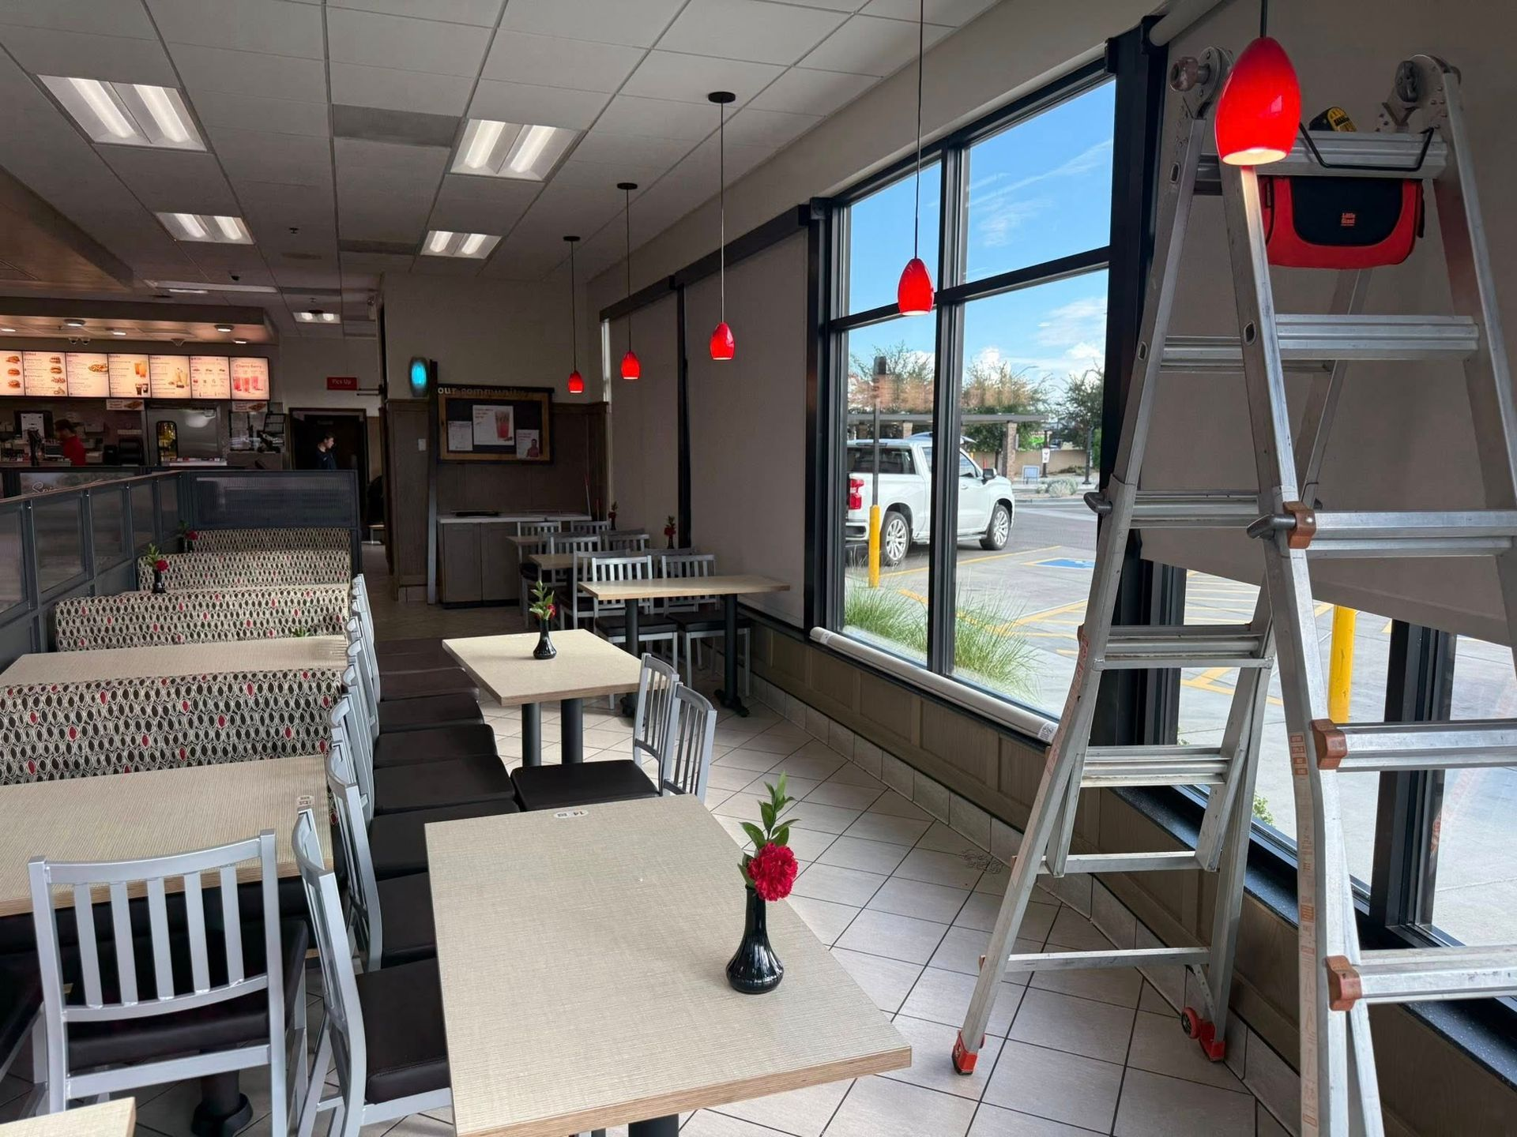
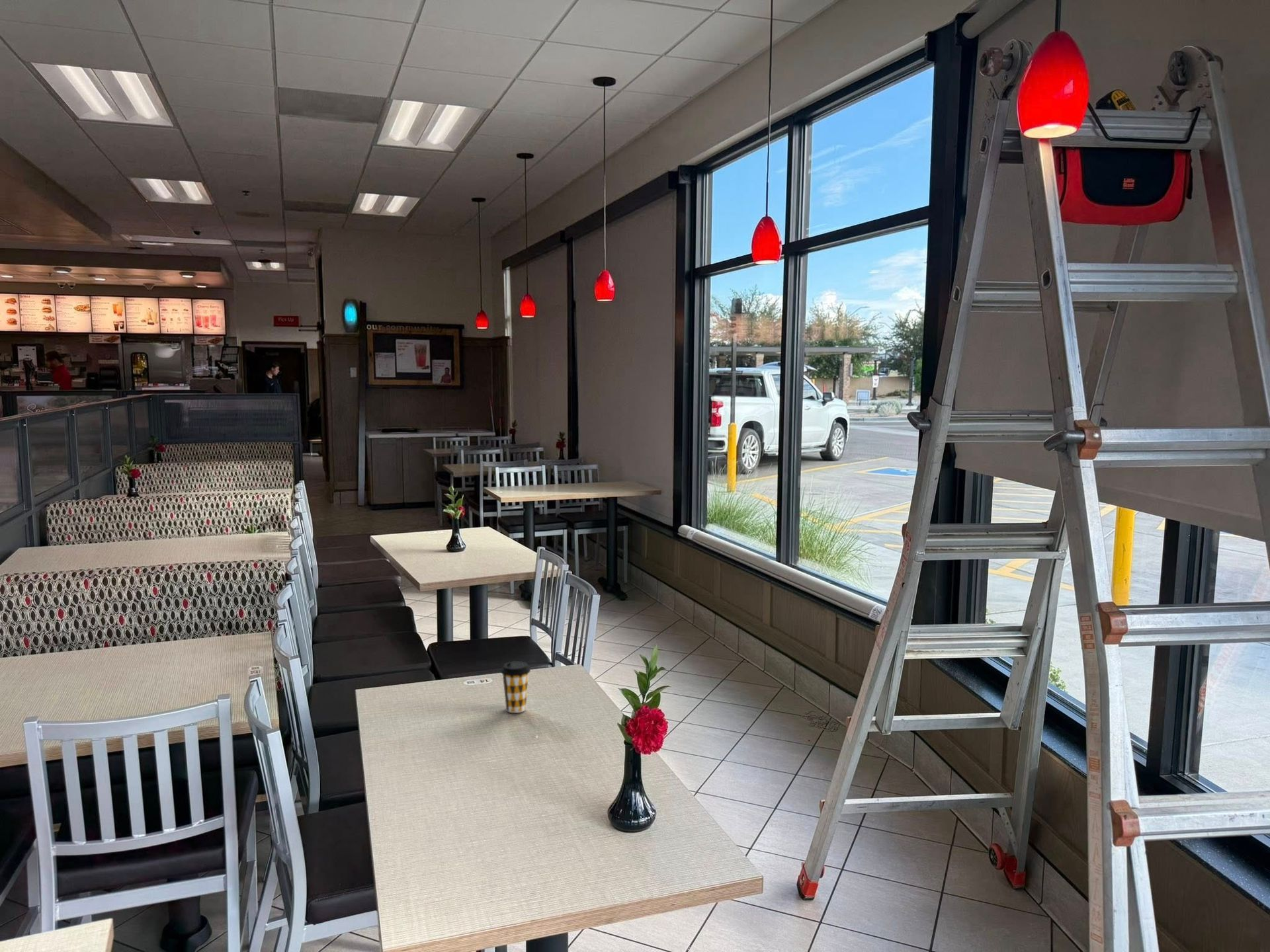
+ coffee cup [500,660,531,713]
